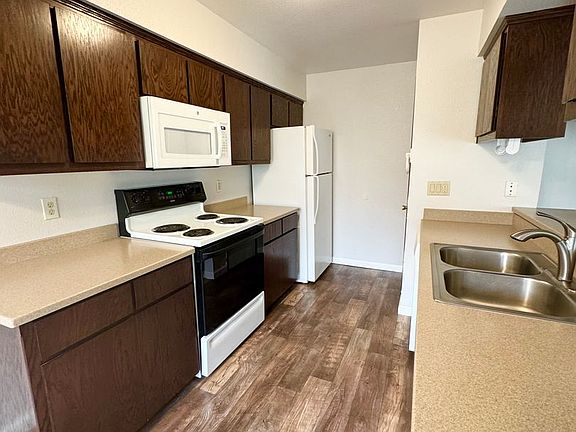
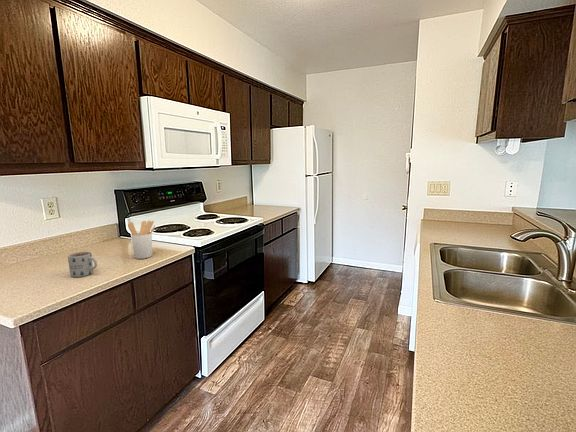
+ mug [67,250,98,278]
+ utensil holder [127,220,156,260]
